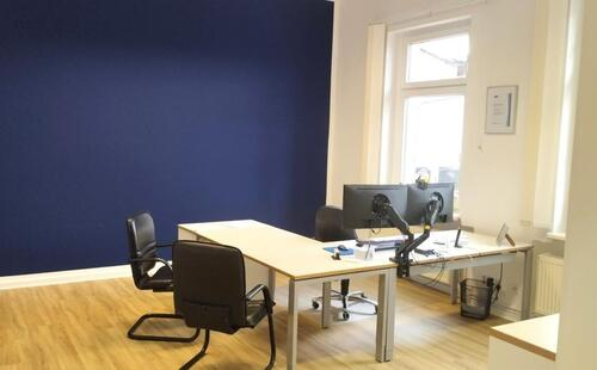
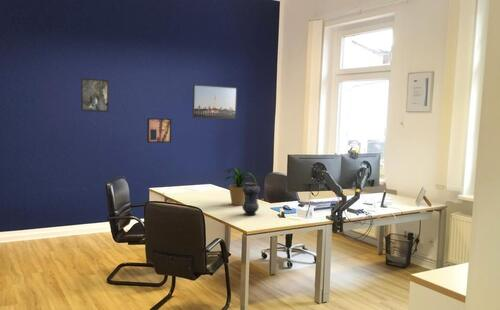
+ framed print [80,77,110,113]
+ wall art [146,117,172,143]
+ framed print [192,83,238,120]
+ vase [241,182,261,216]
+ potted plant [222,167,258,206]
